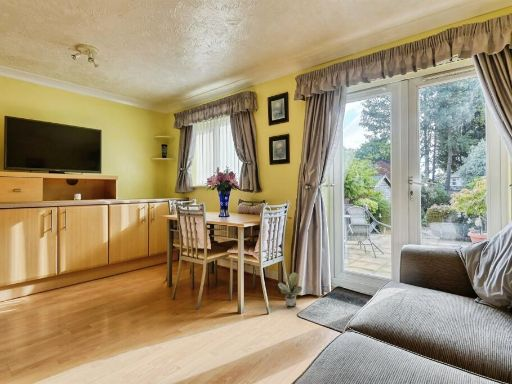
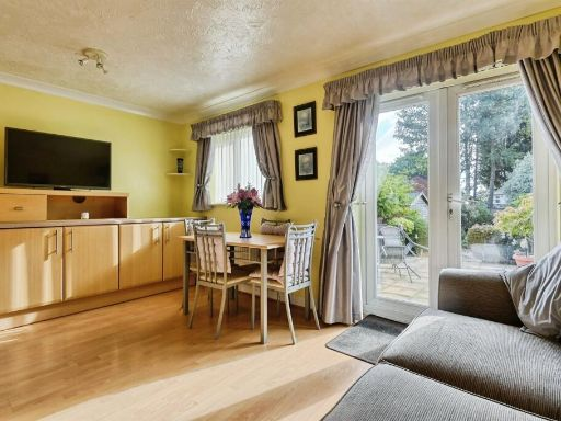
- potted plant [277,272,303,307]
